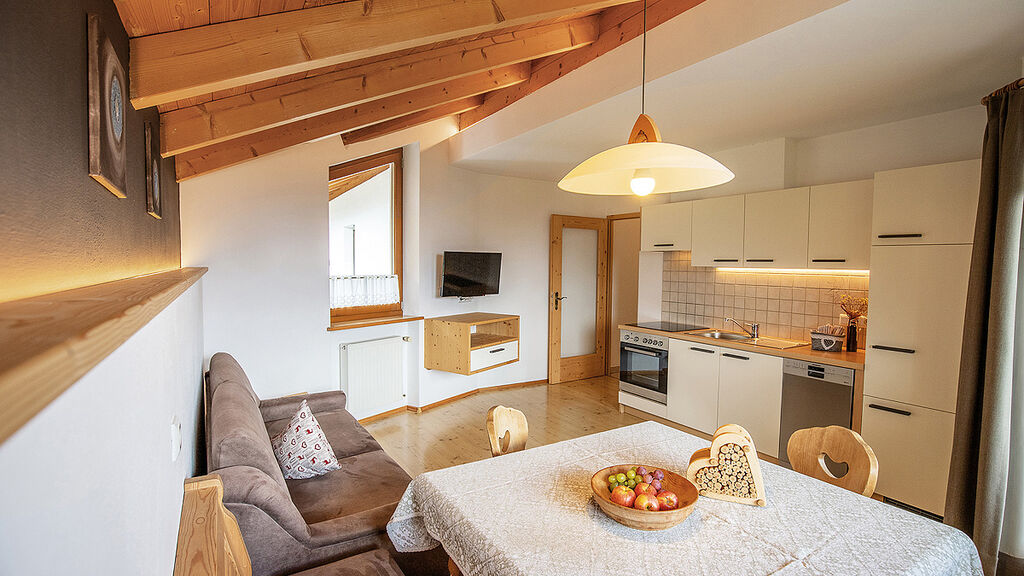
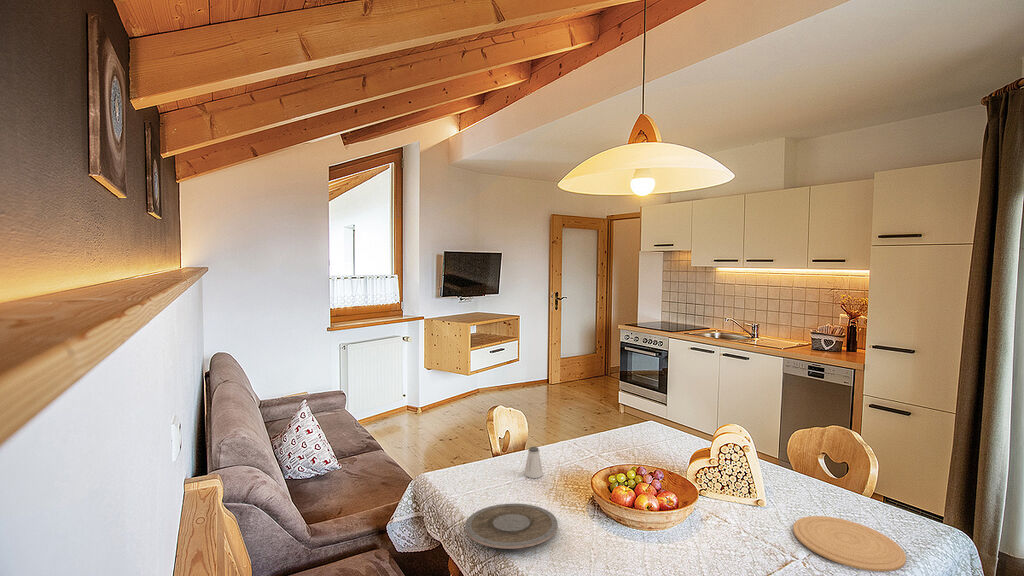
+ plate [465,503,559,550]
+ plate [792,515,907,572]
+ saltshaker [523,446,544,479]
